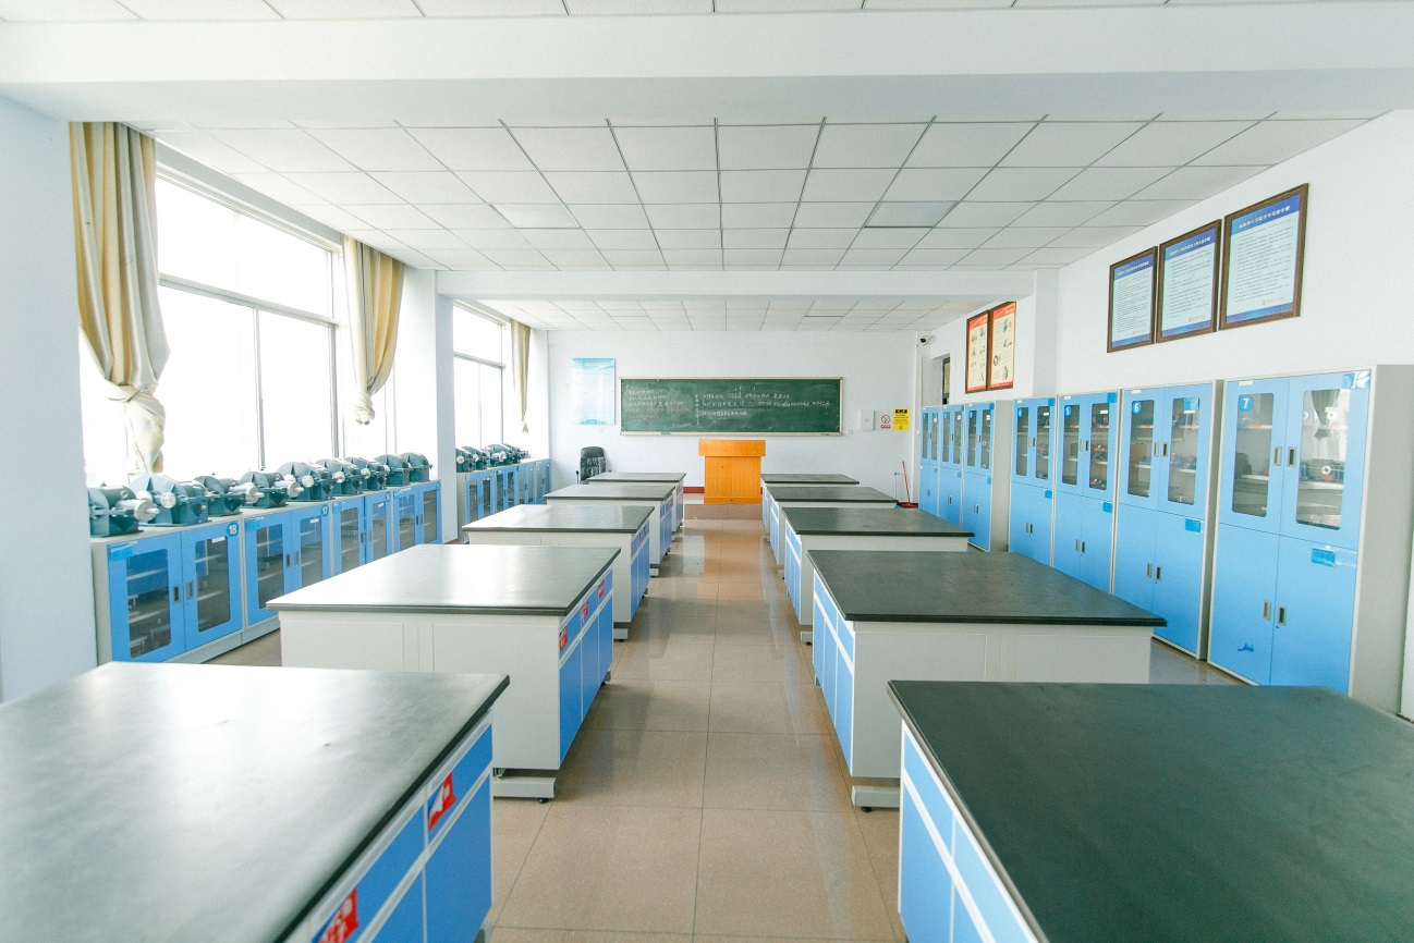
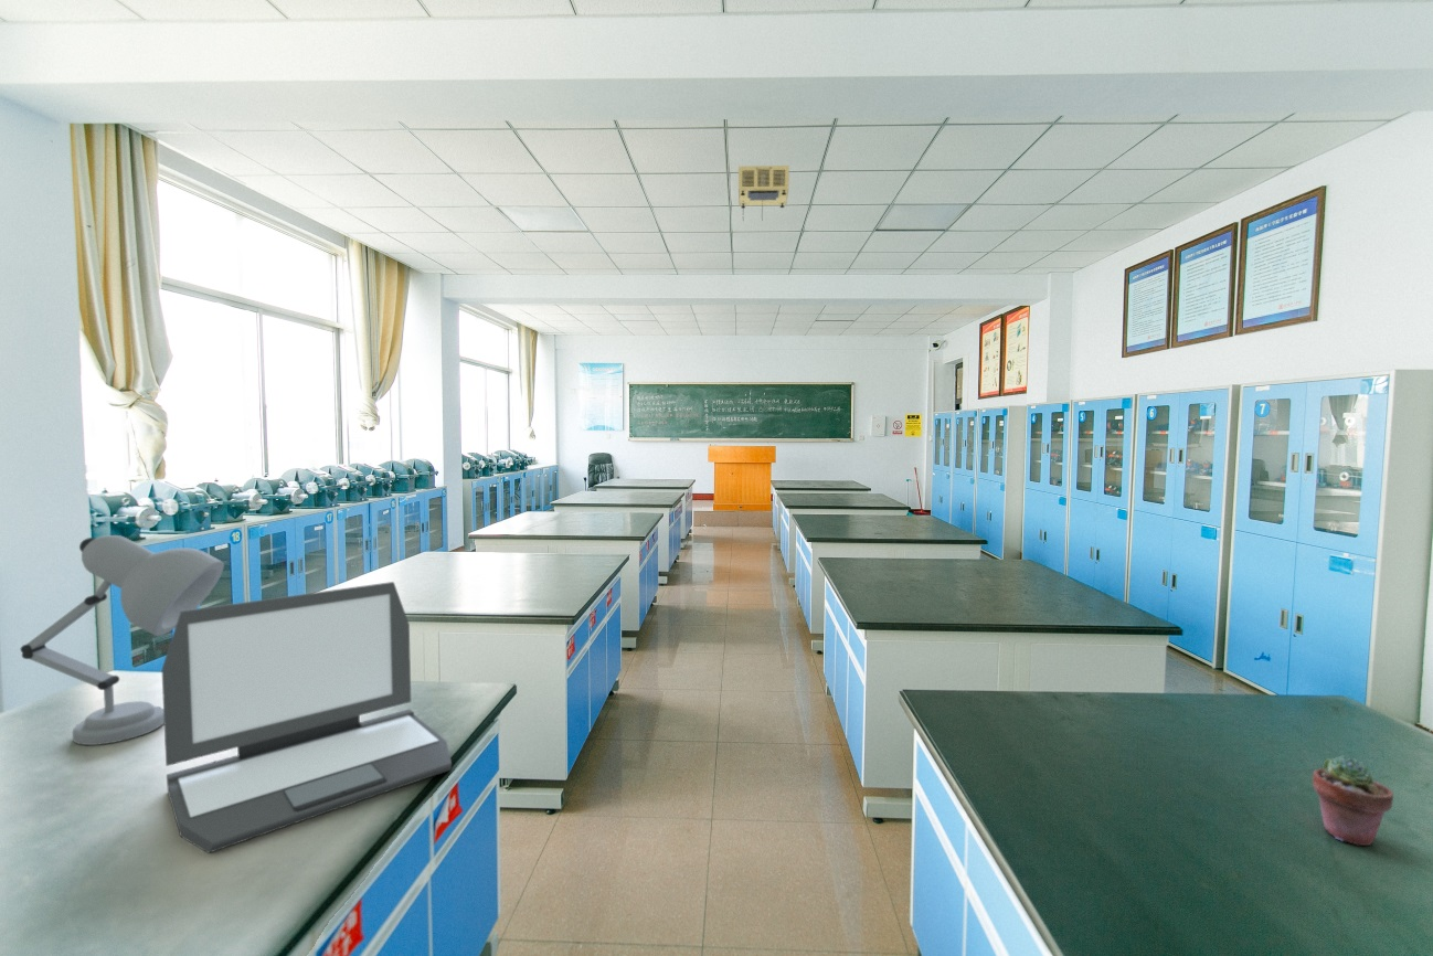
+ laptop [161,581,453,854]
+ projector [737,164,790,222]
+ potted succulent [1312,755,1394,847]
+ desk lamp [19,534,225,746]
